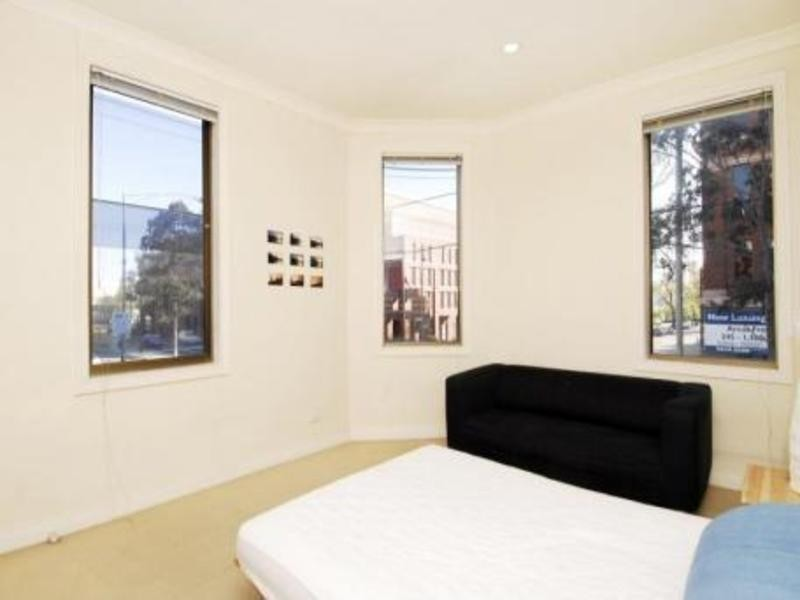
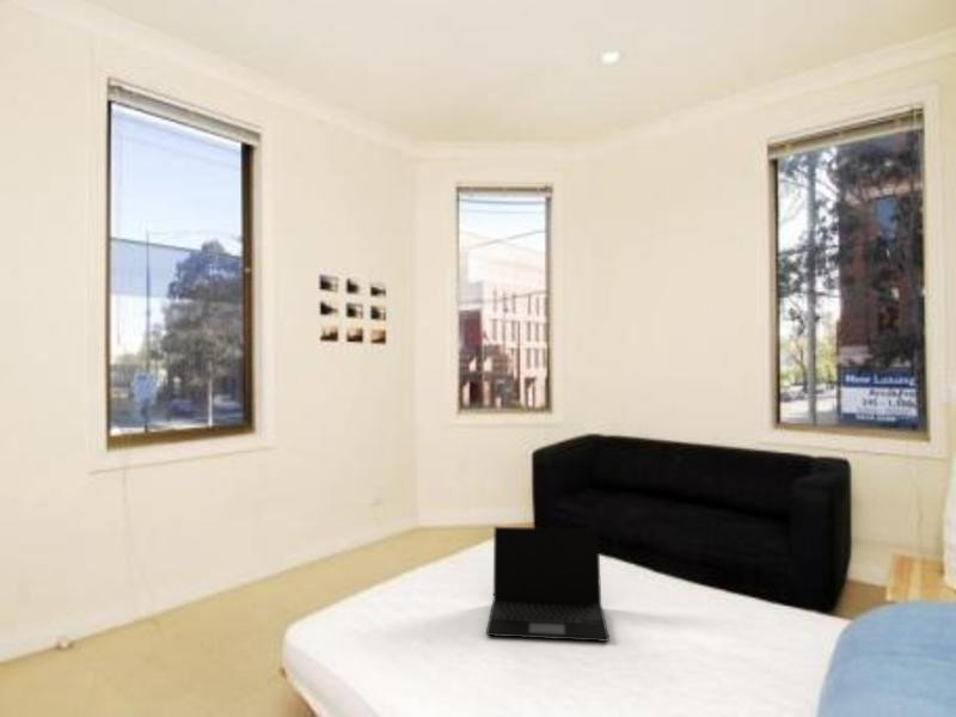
+ laptop [485,526,611,643]
